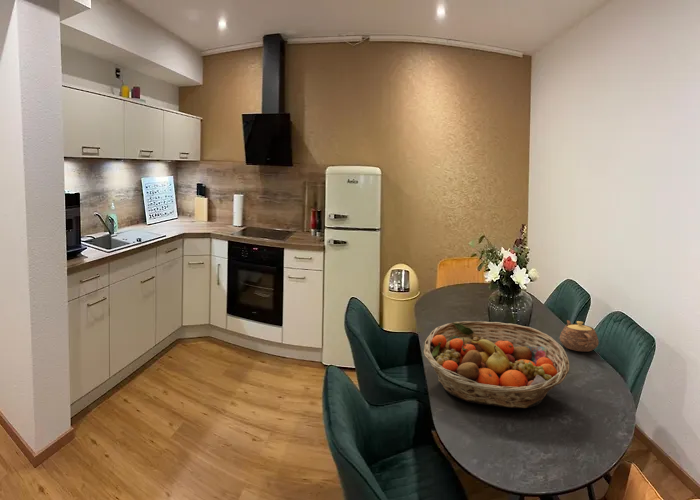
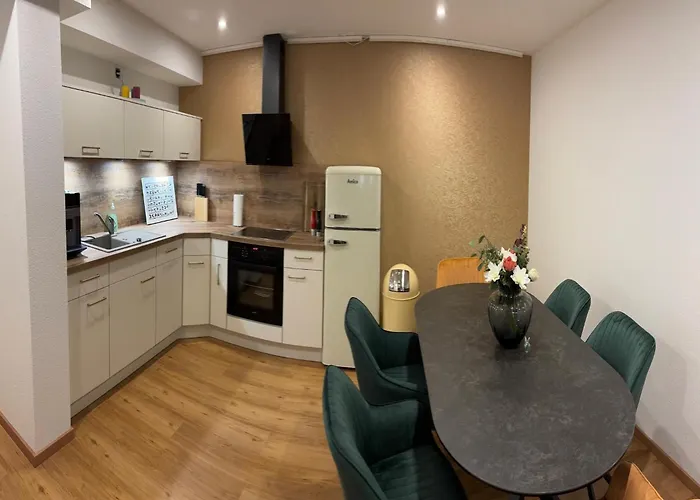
- teapot [559,319,600,353]
- fruit basket [423,320,570,409]
